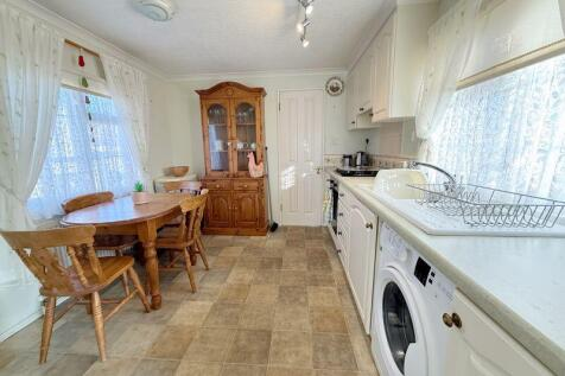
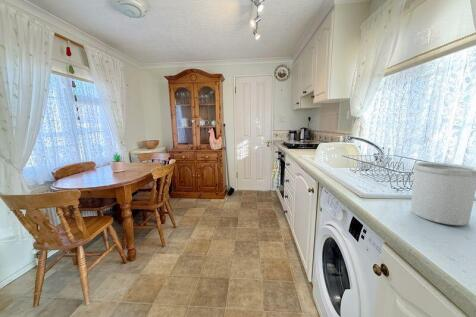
+ utensil holder [410,161,476,226]
